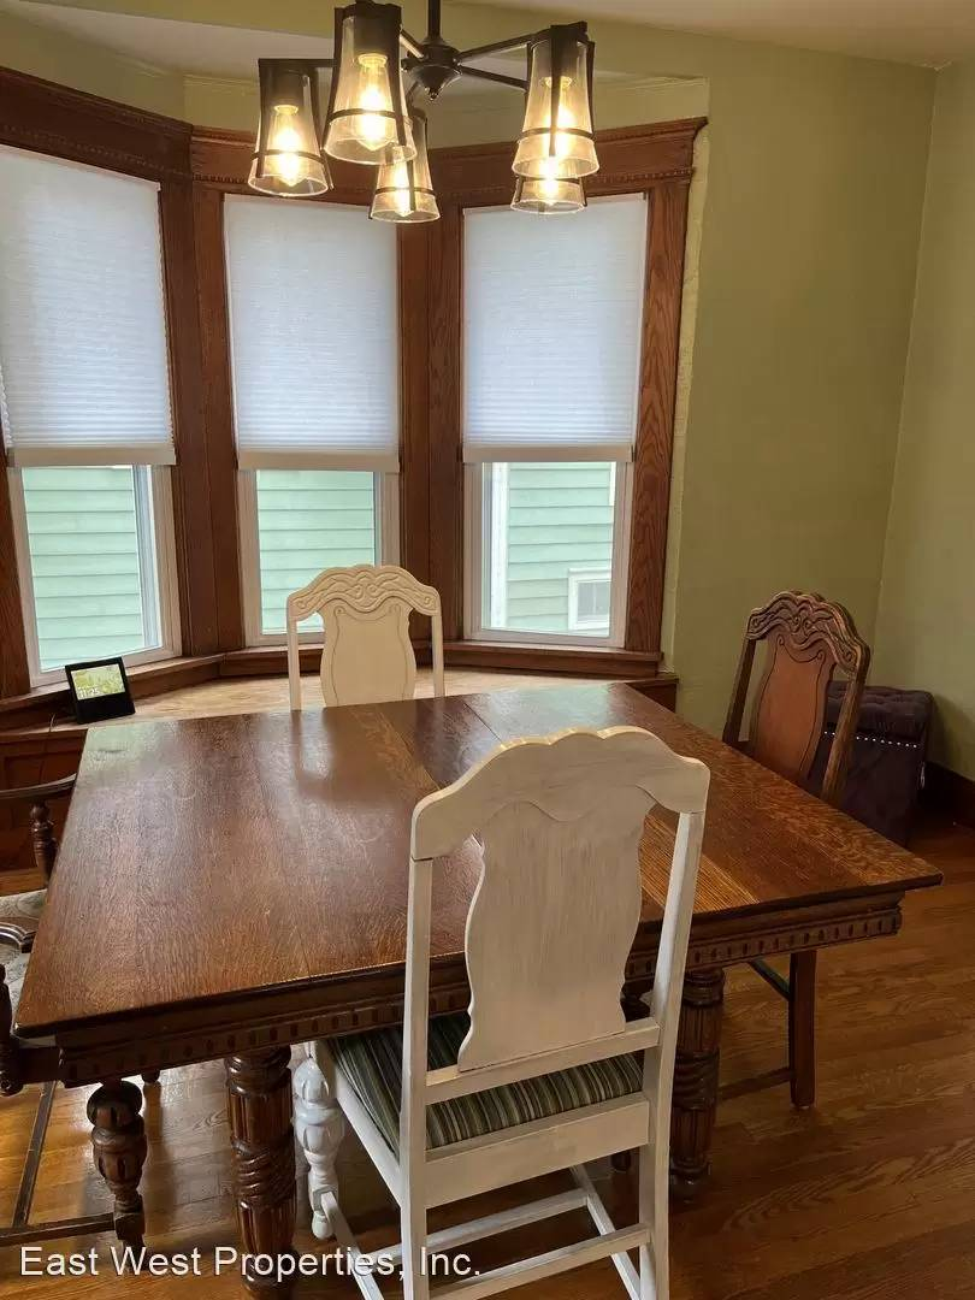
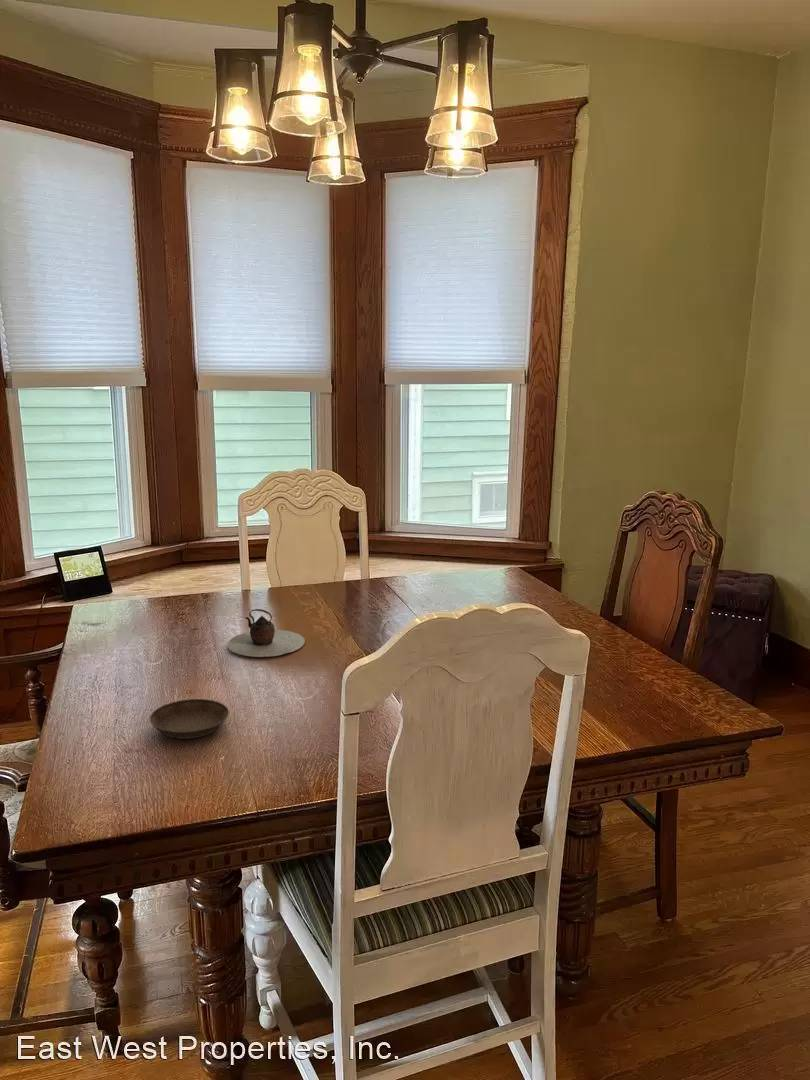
+ saucer [149,698,230,740]
+ teapot [226,608,306,658]
